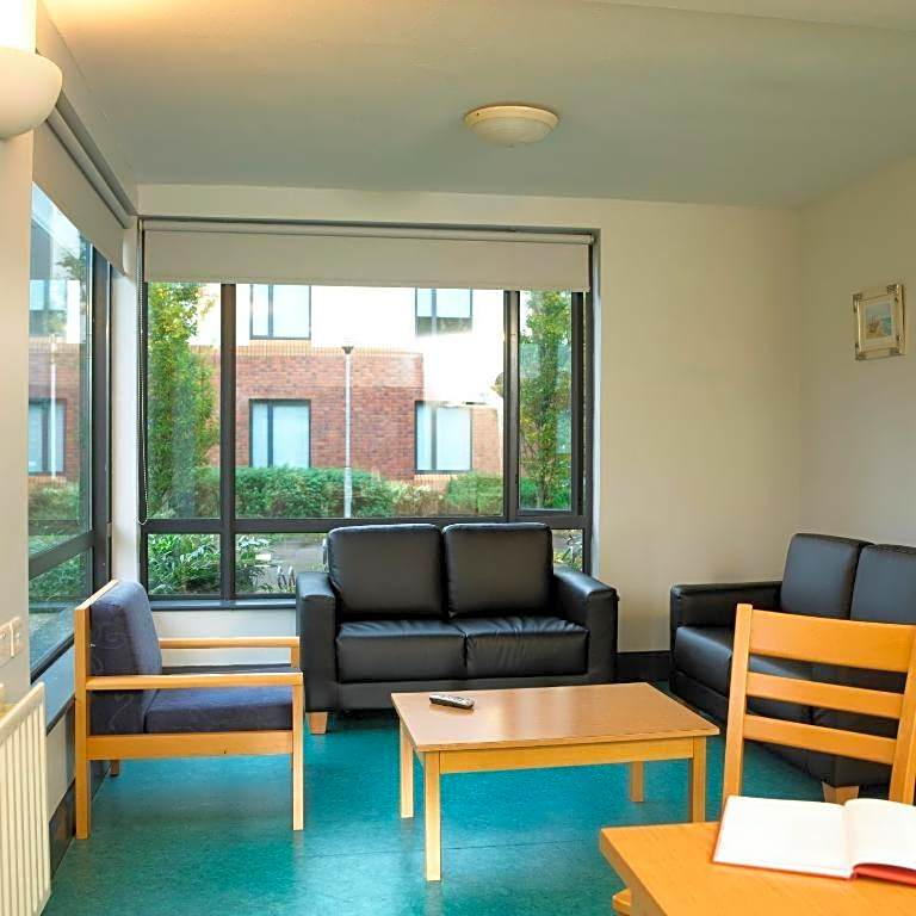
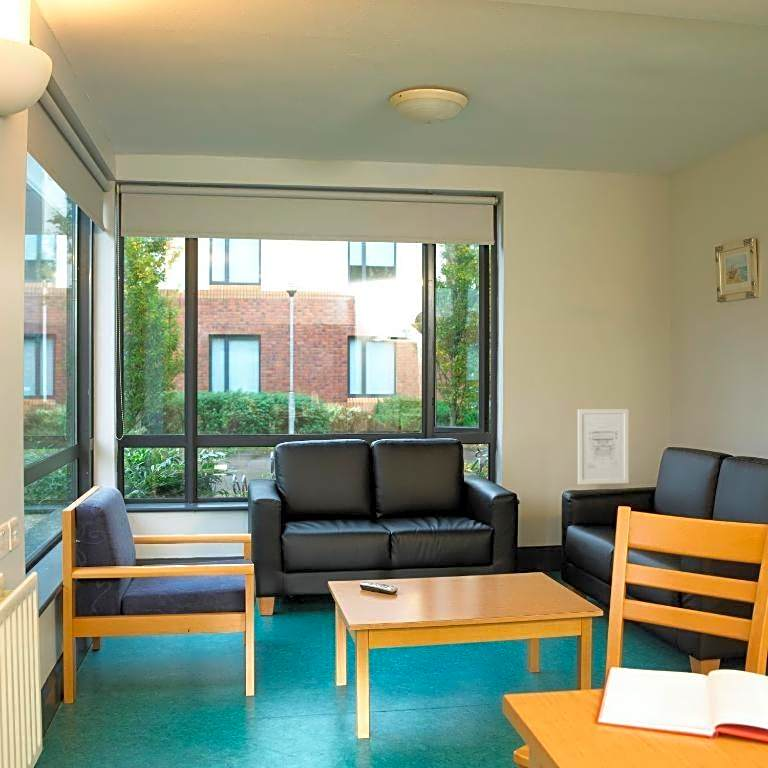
+ wall art [577,408,630,485]
